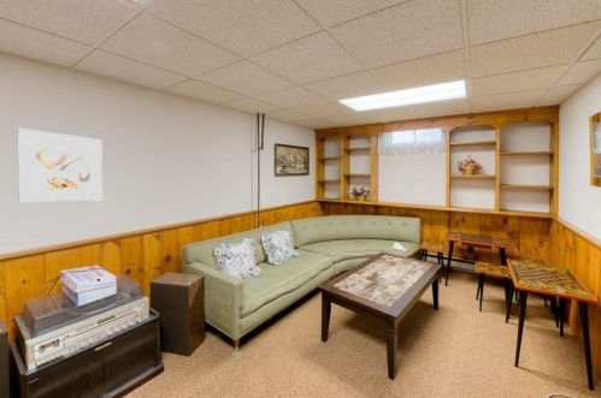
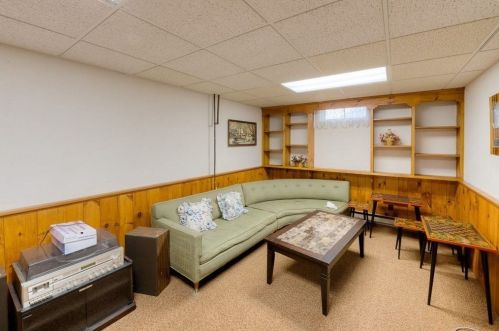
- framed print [17,127,104,202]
